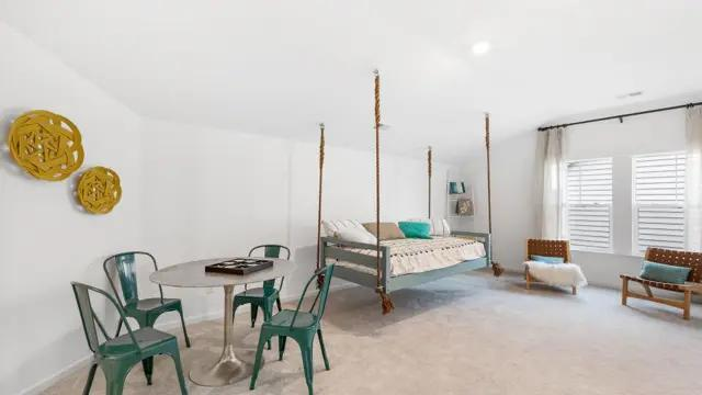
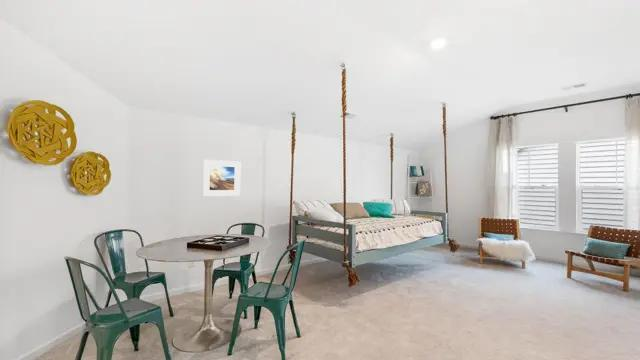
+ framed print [202,159,241,197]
